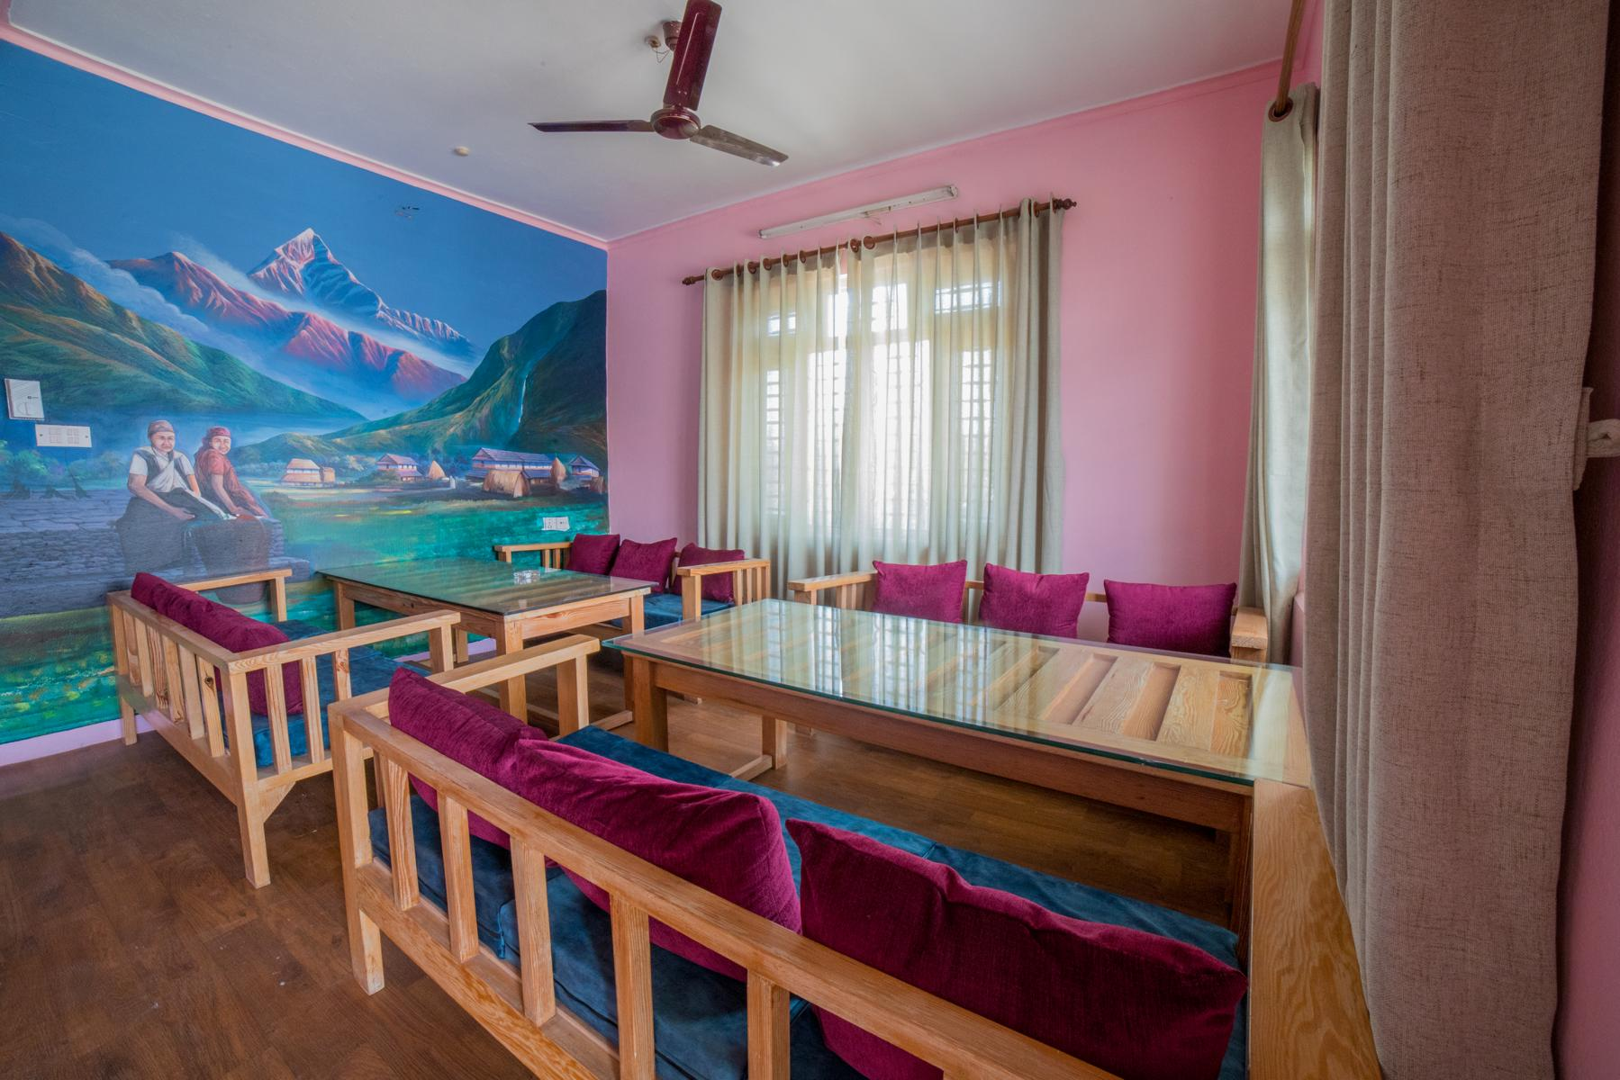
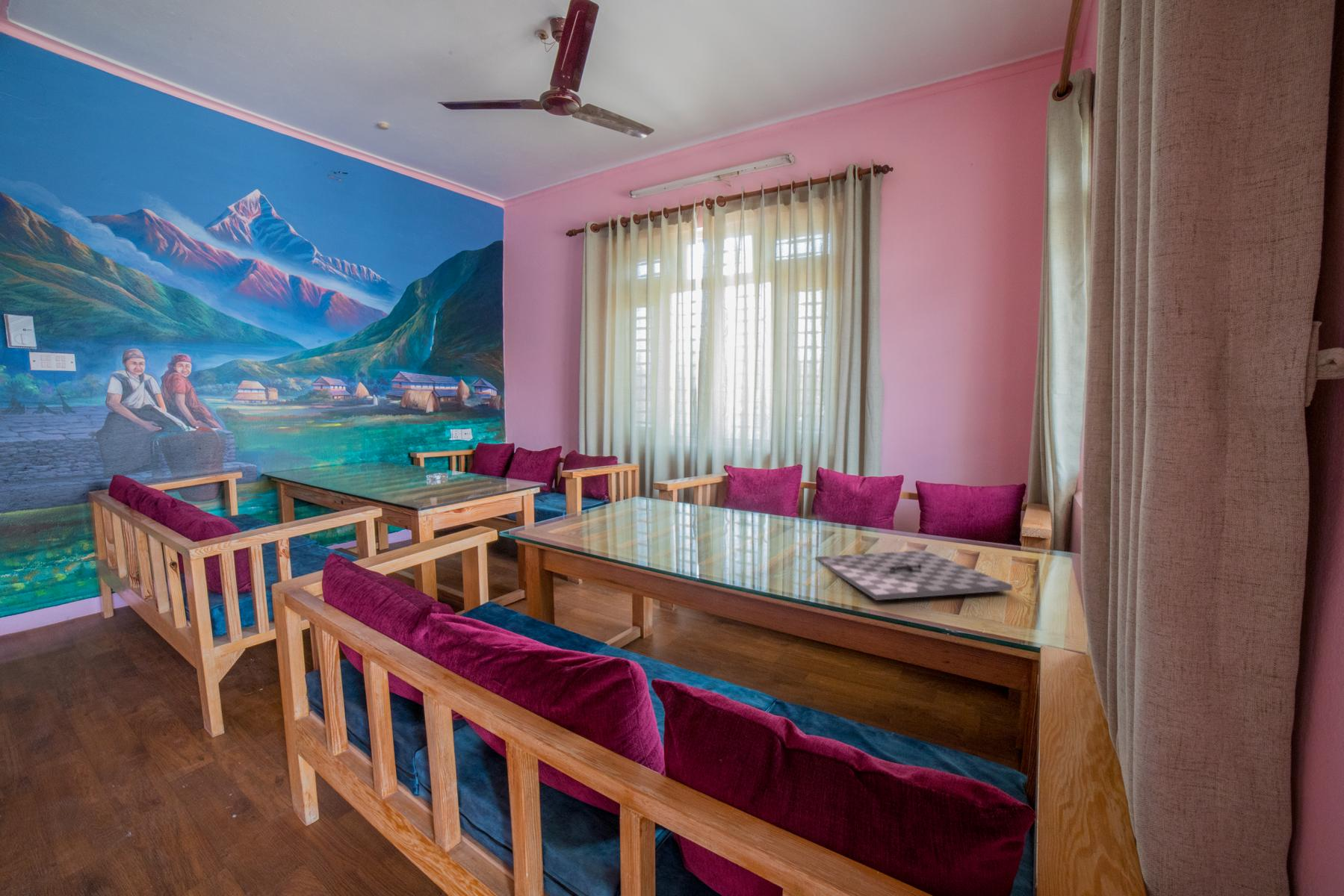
+ chess board [814,550,1013,601]
